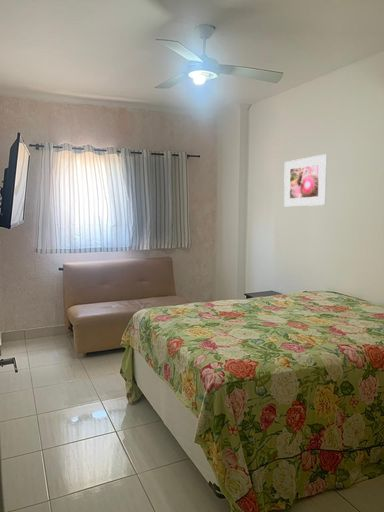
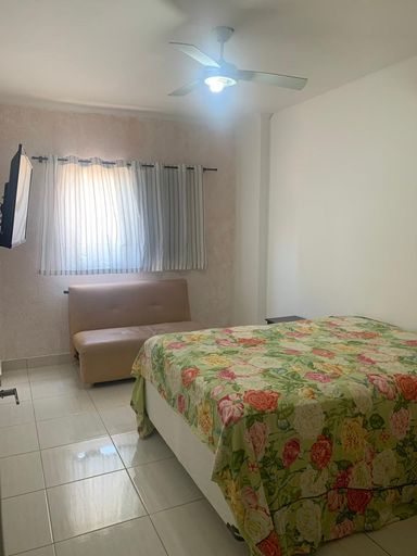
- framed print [283,153,328,207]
